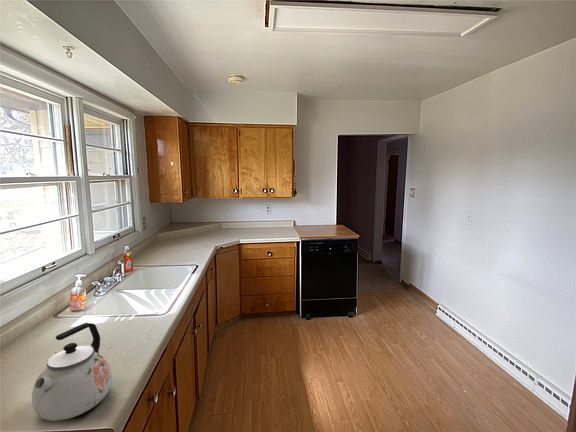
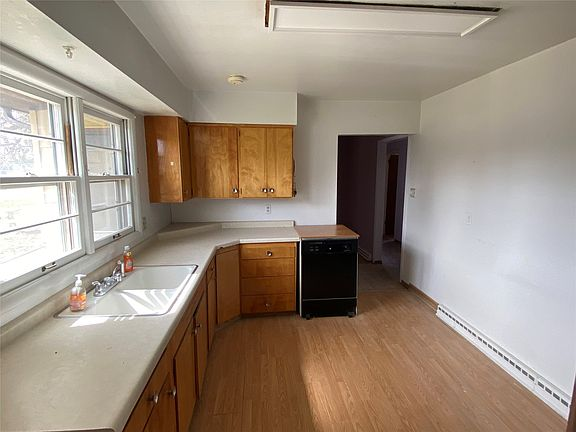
- kettle [31,322,113,422]
